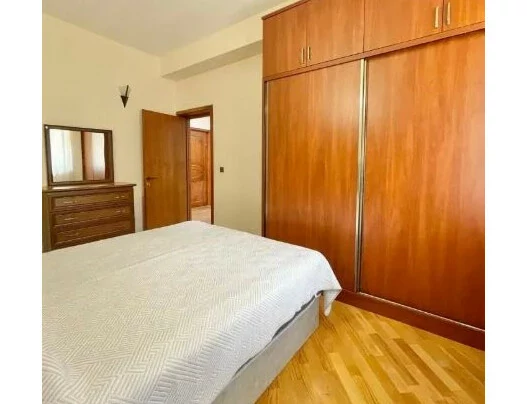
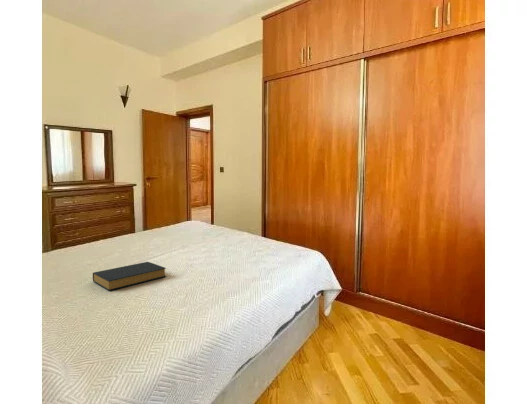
+ hardback book [92,261,167,292]
